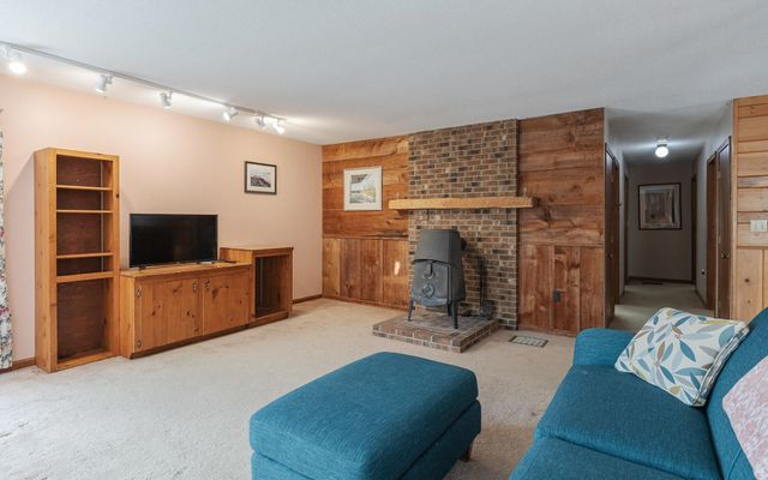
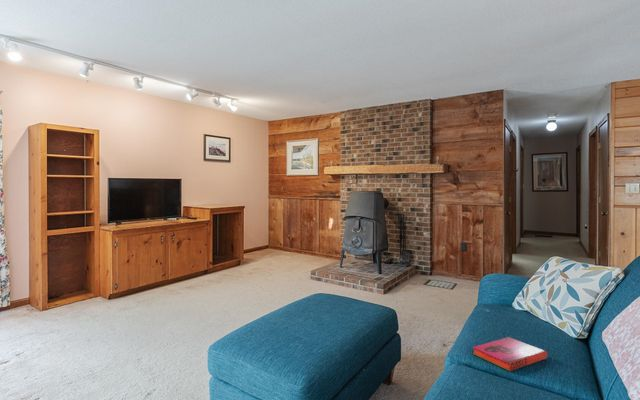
+ hardback book [472,336,548,372]
